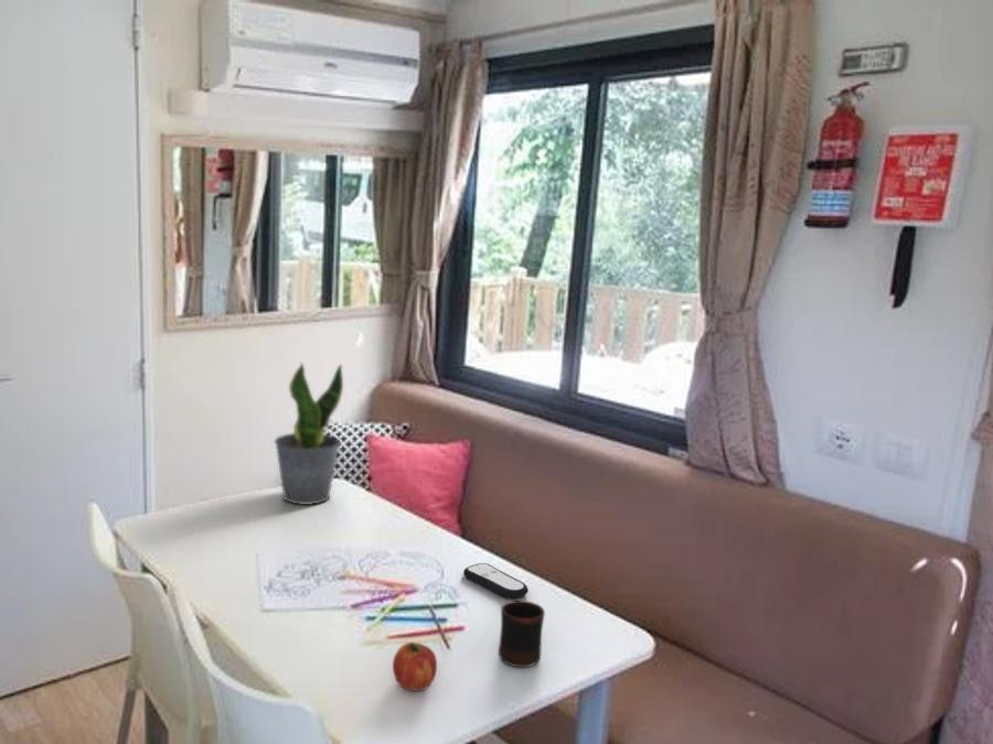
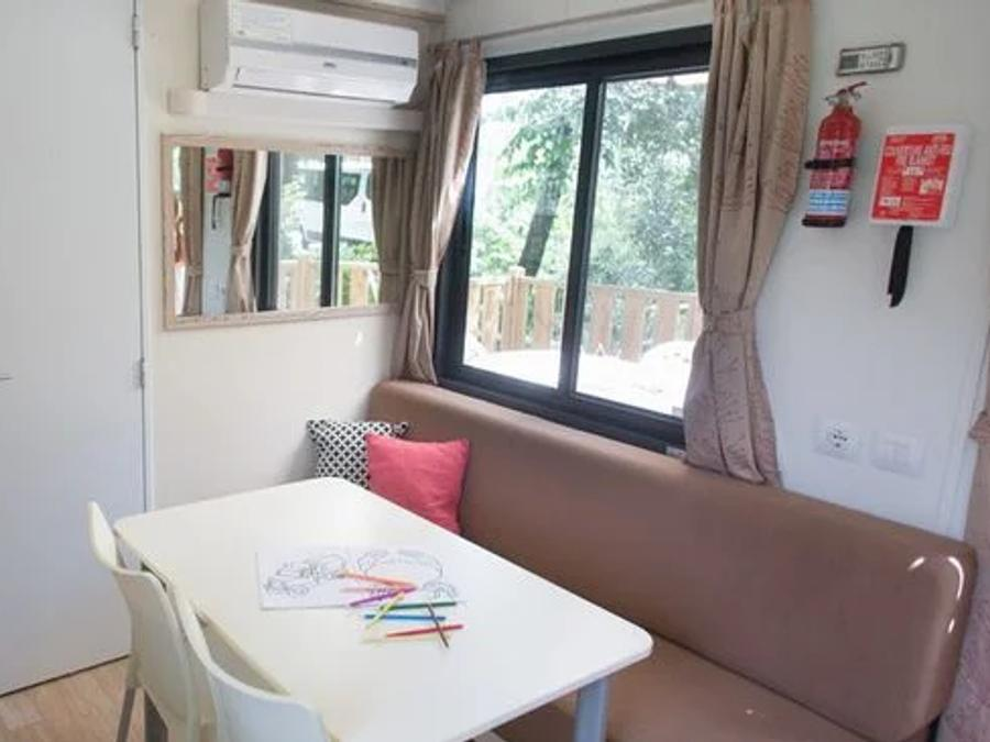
- fruit [392,640,438,692]
- potted plant [274,362,344,506]
- remote control [462,562,530,600]
- mug [498,600,546,668]
